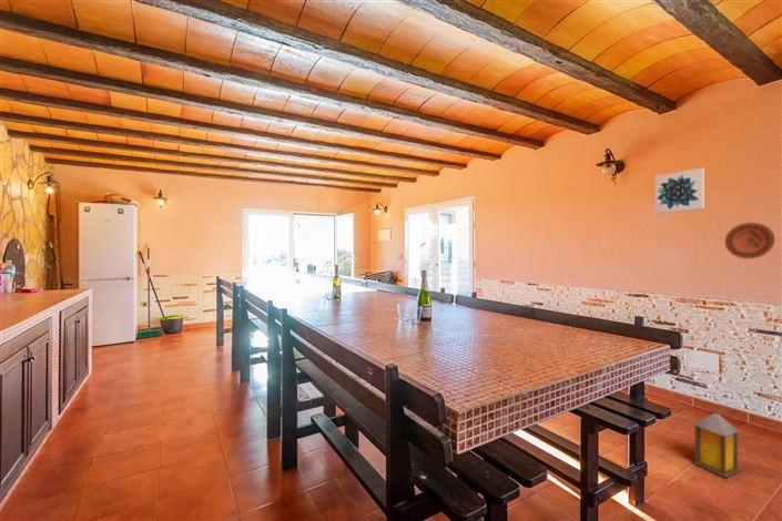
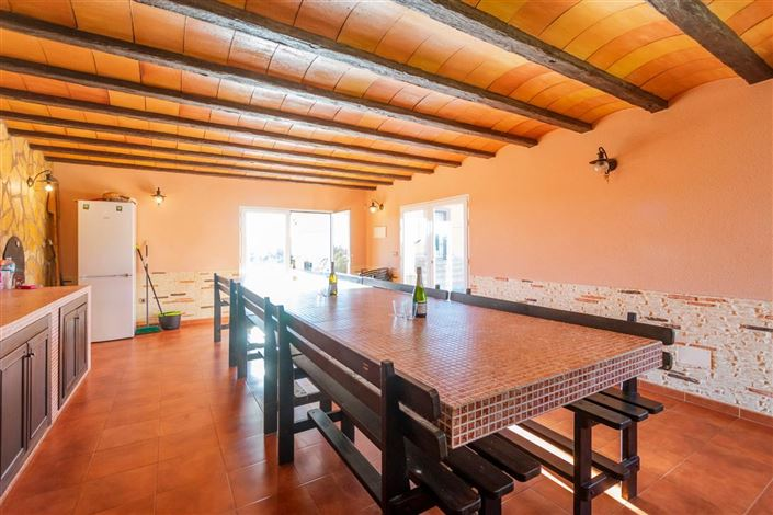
- wall art [654,166,705,215]
- decorative plate [724,222,776,259]
- lantern [691,412,742,479]
